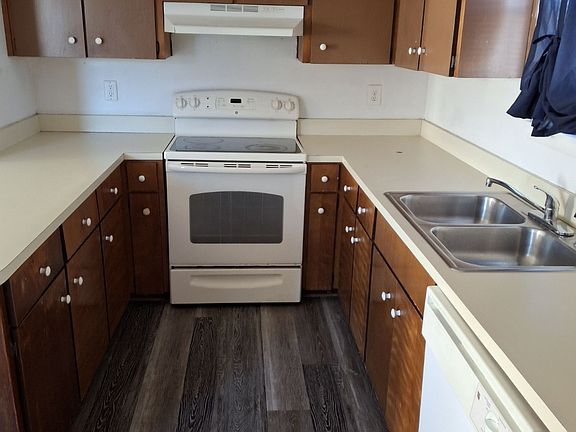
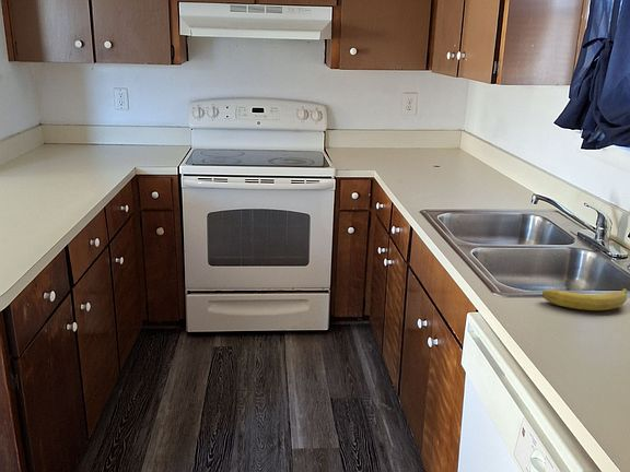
+ fruit [541,287,629,311]
